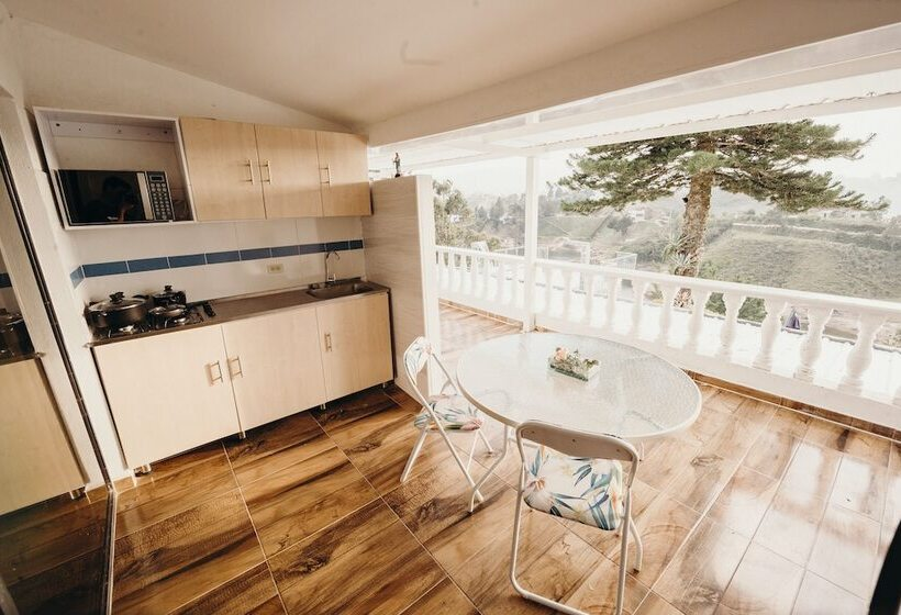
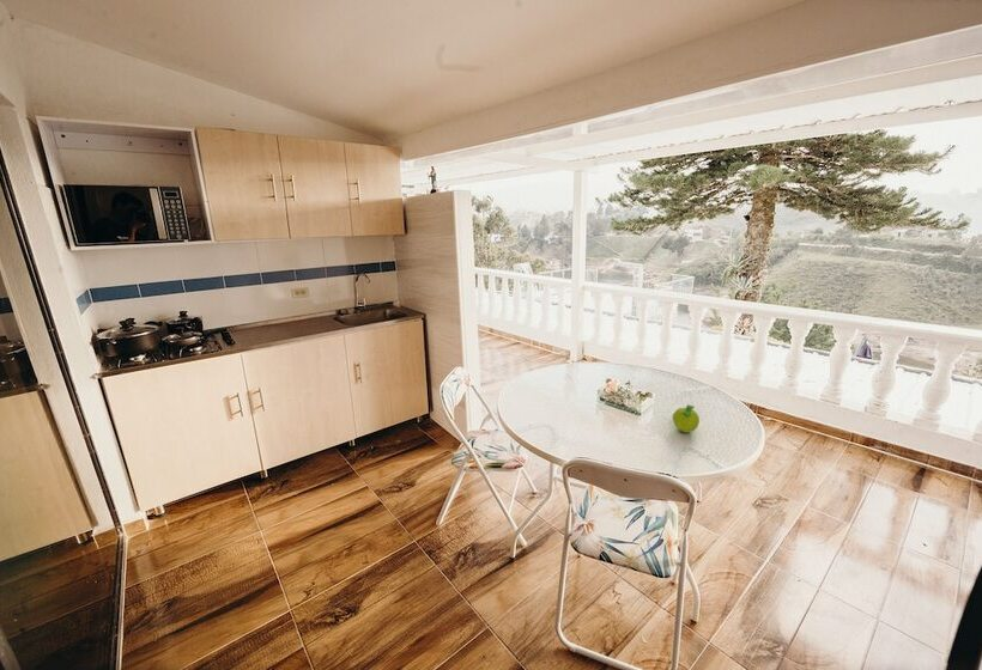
+ fruit [672,403,701,434]
